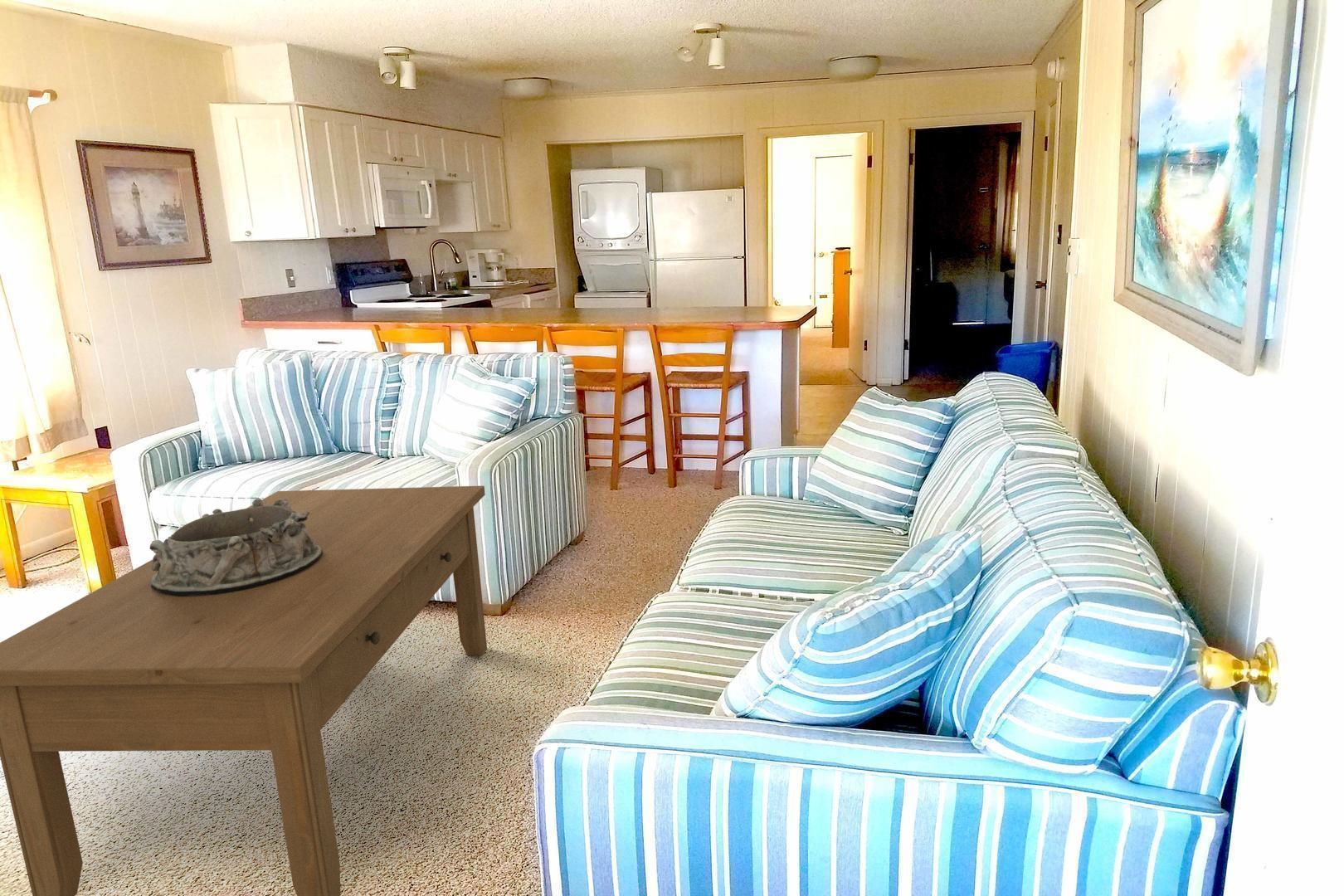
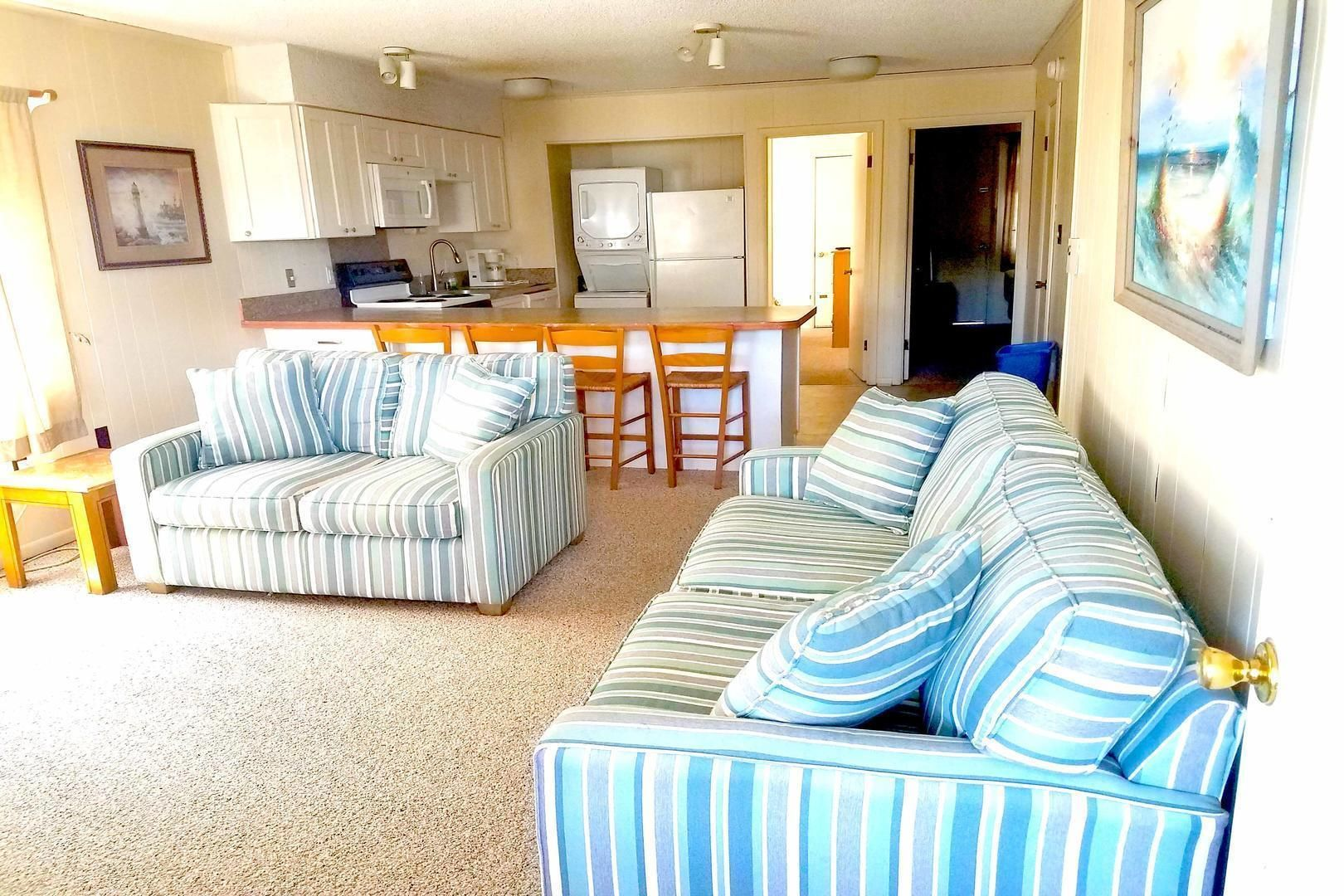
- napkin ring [149,498,323,596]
- coffee table [0,485,488,896]
